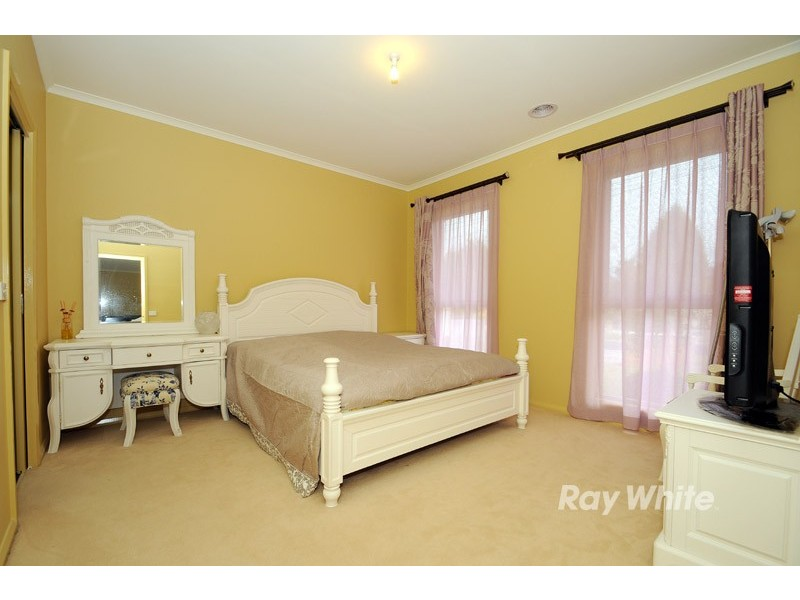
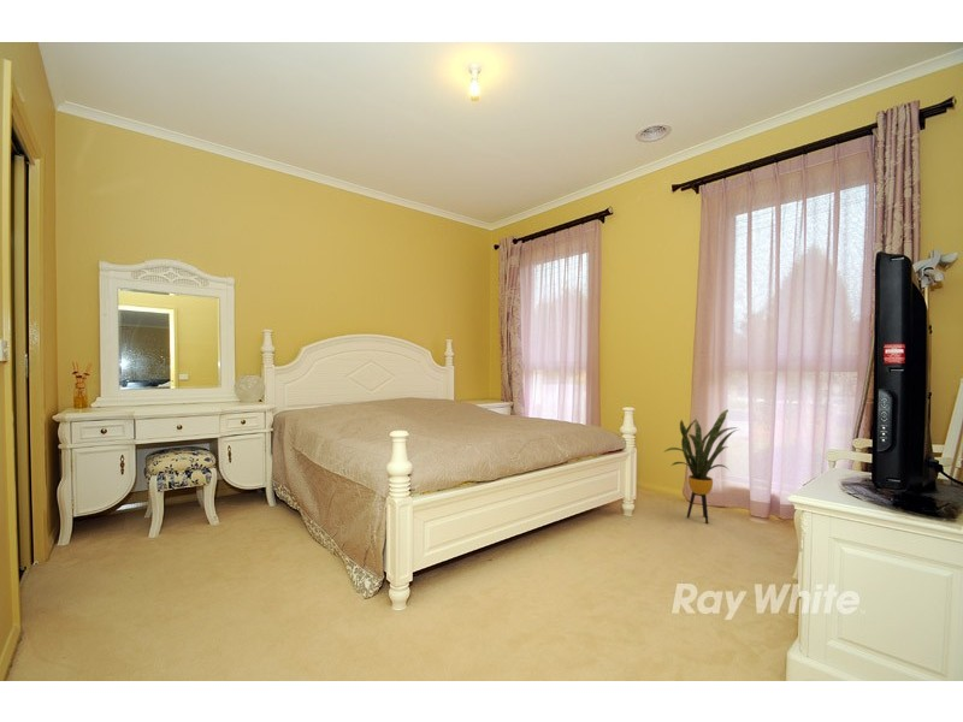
+ house plant [662,408,739,525]
